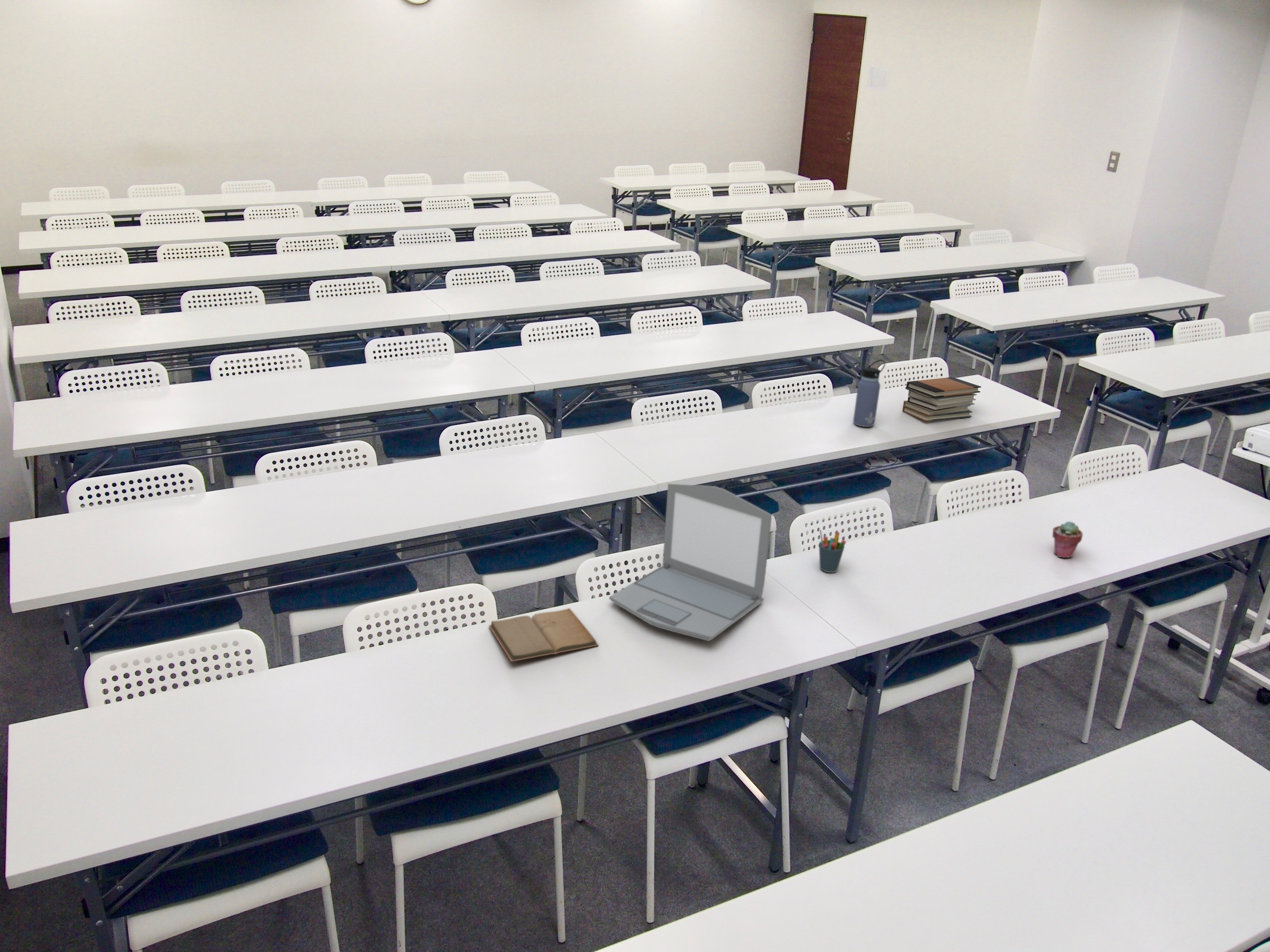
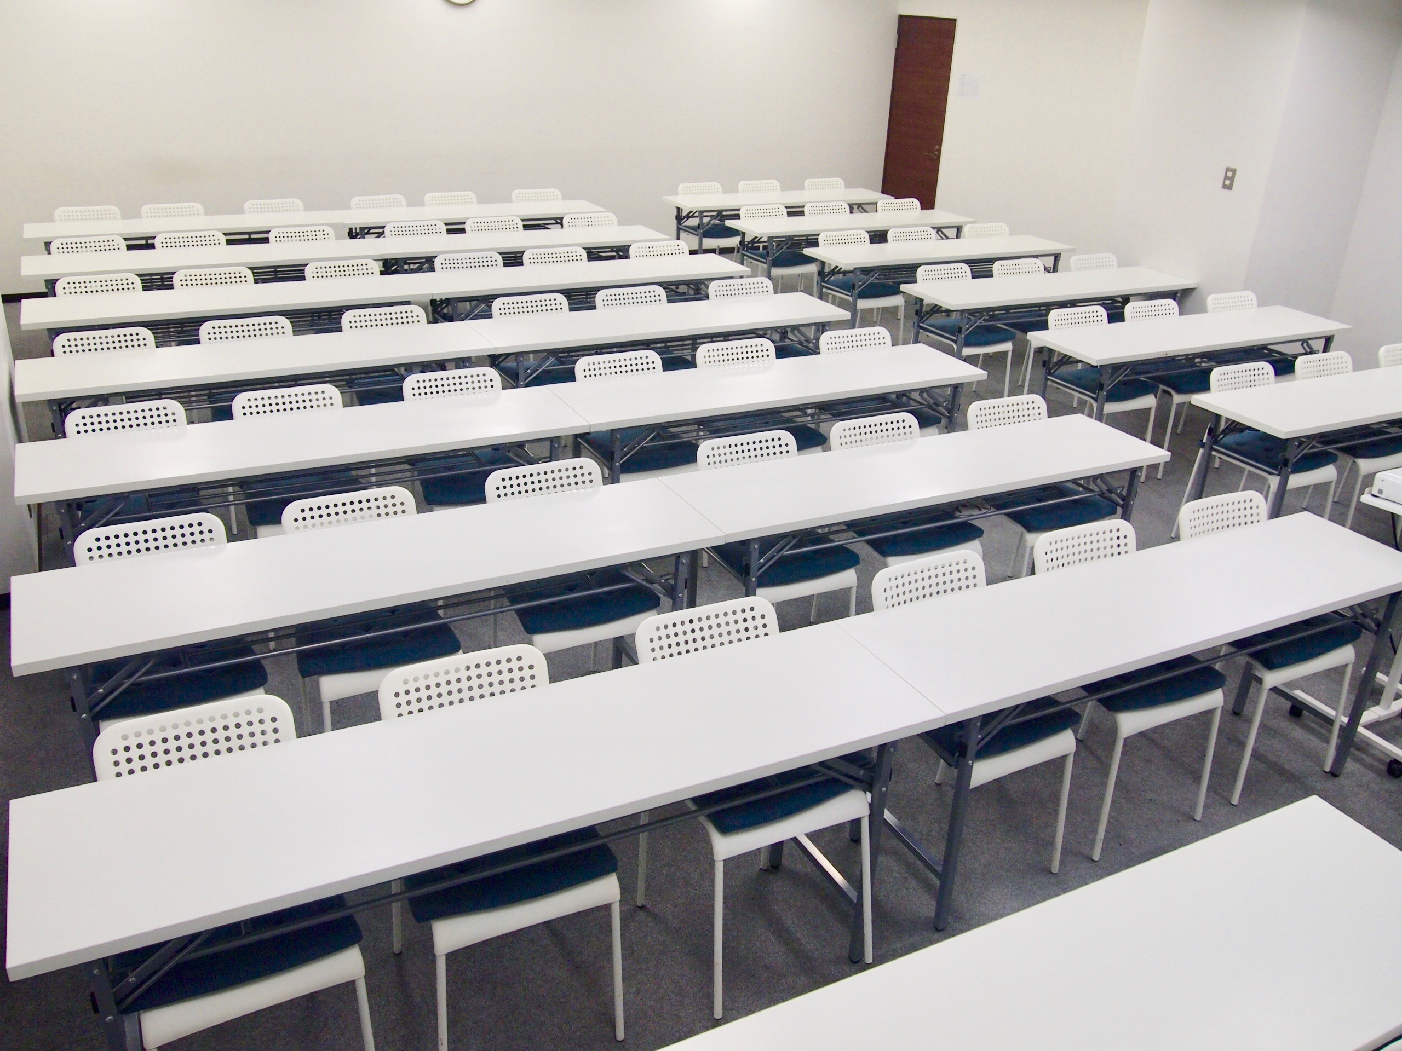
- book [488,607,599,662]
- laptop [609,483,772,642]
- potted succulent [1052,521,1083,558]
- pen holder [819,529,846,573]
- water bottle [853,359,886,427]
- book stack [902,376,982,422]
